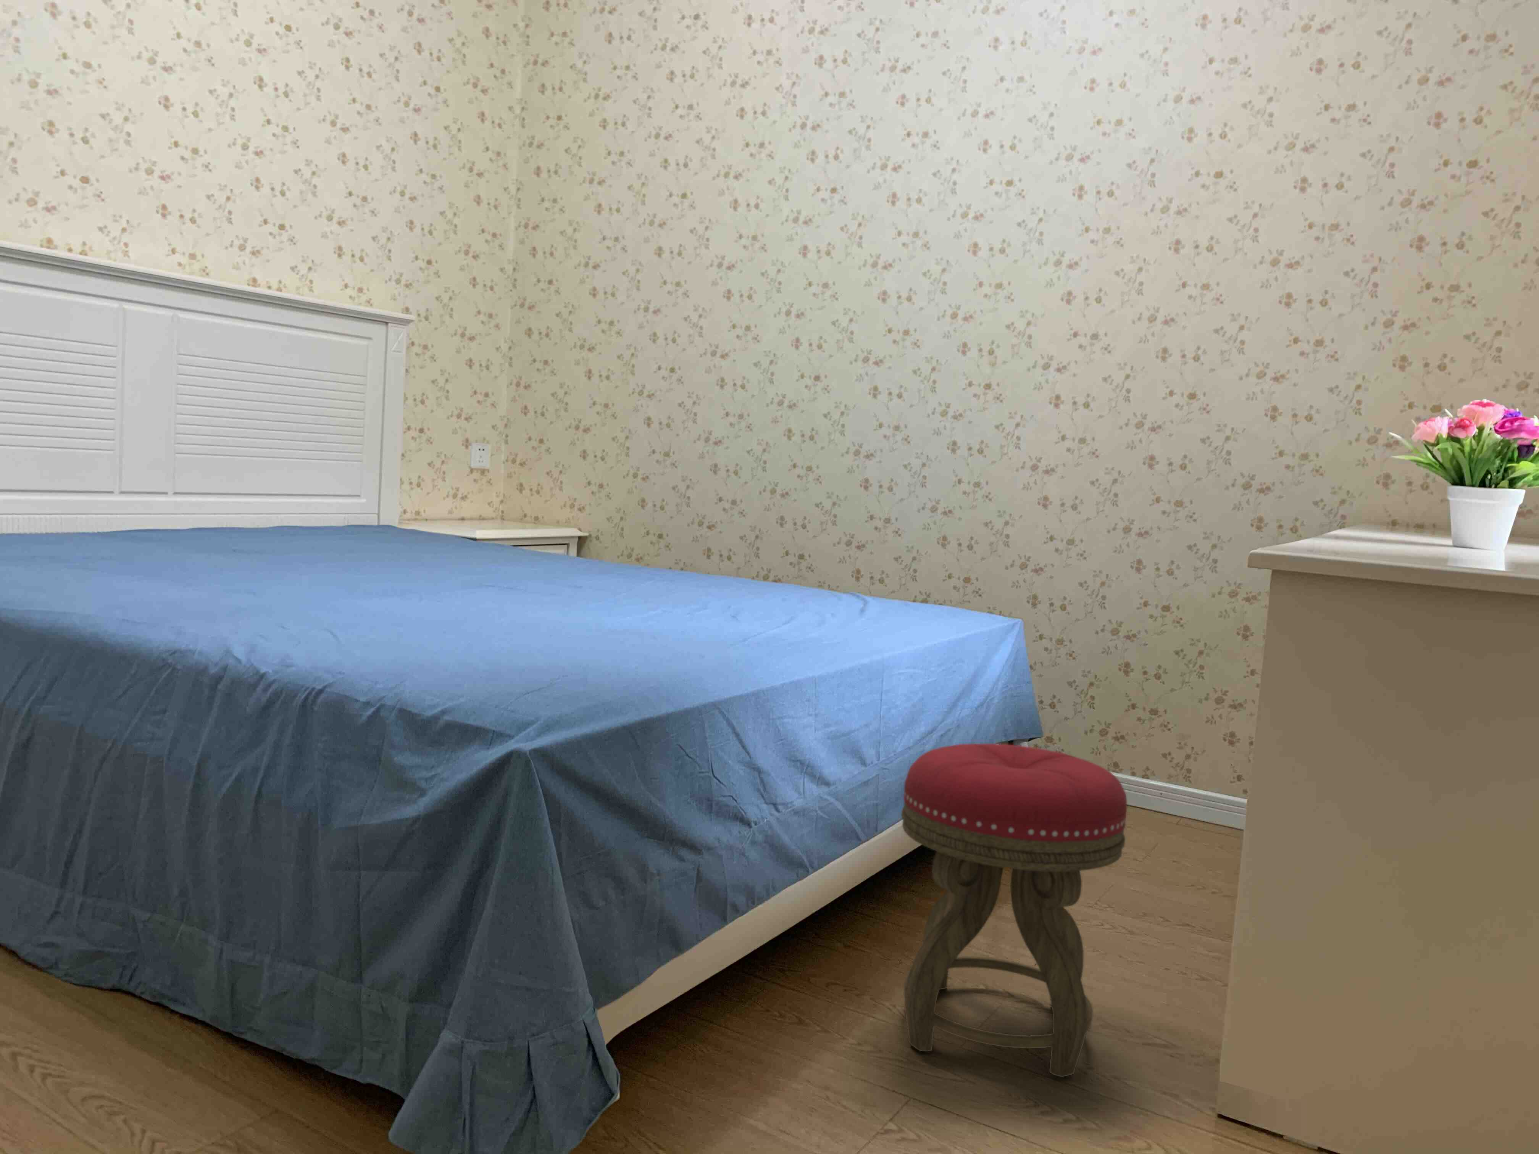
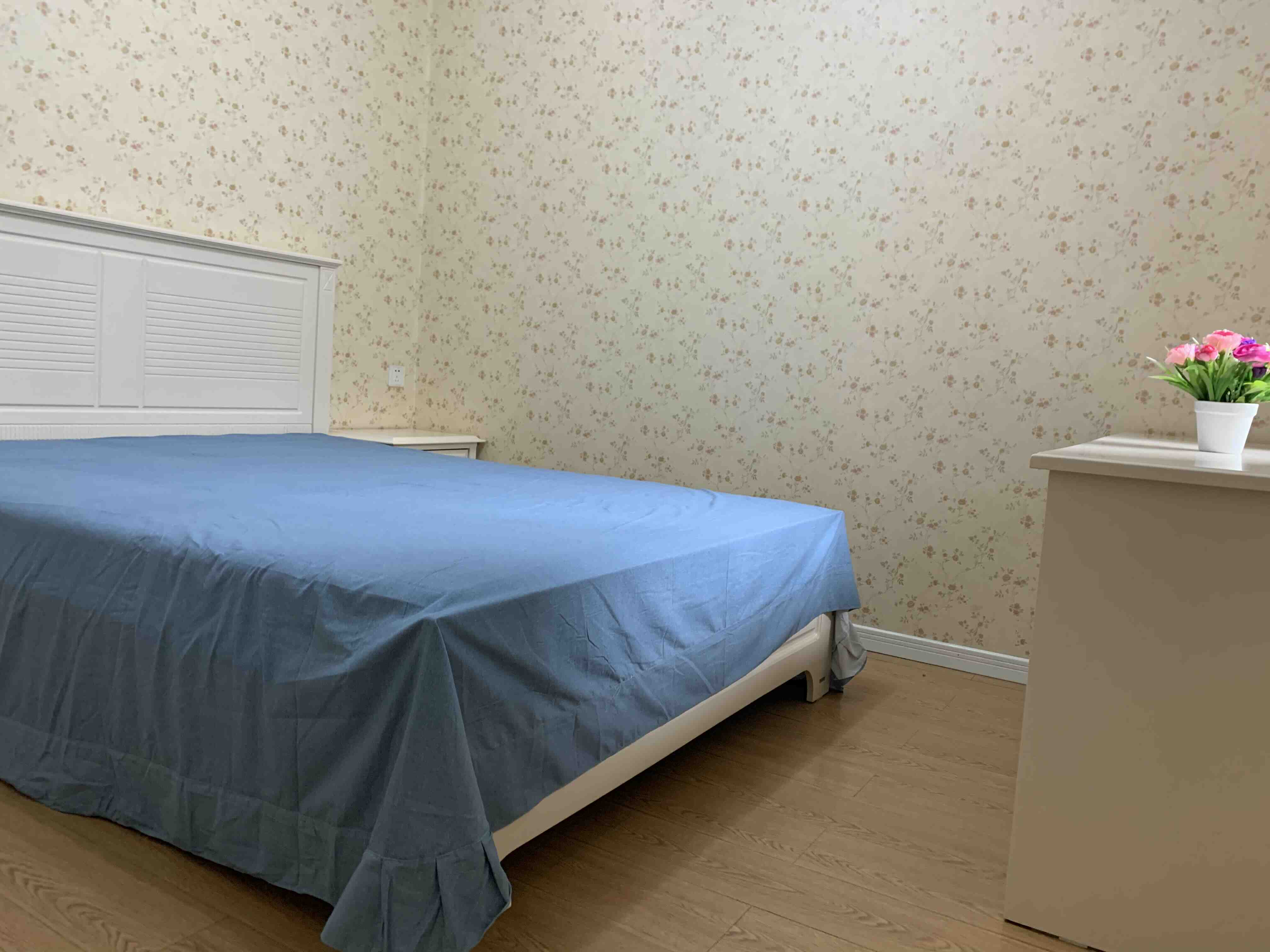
- stool [900,743,1127,1078]
